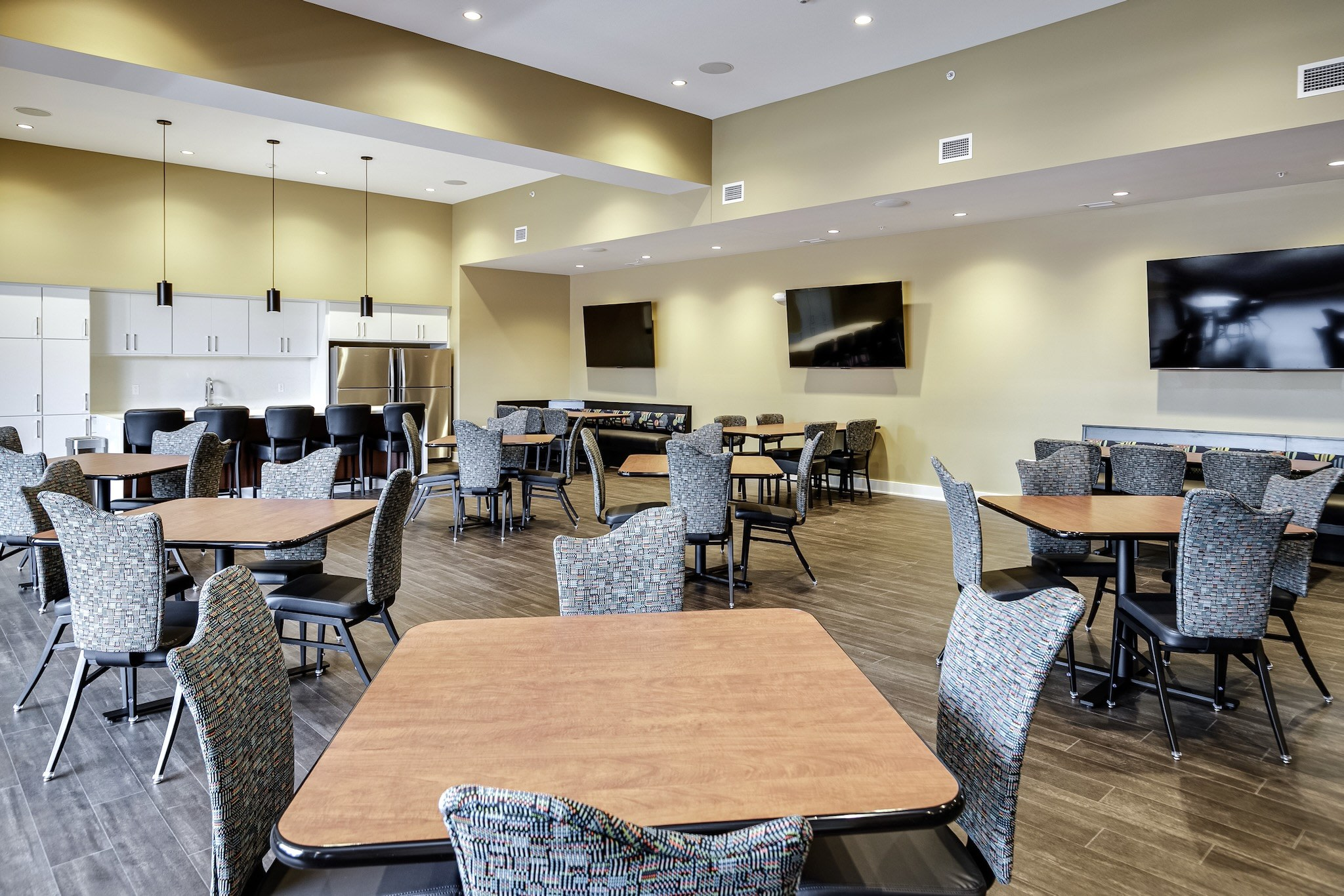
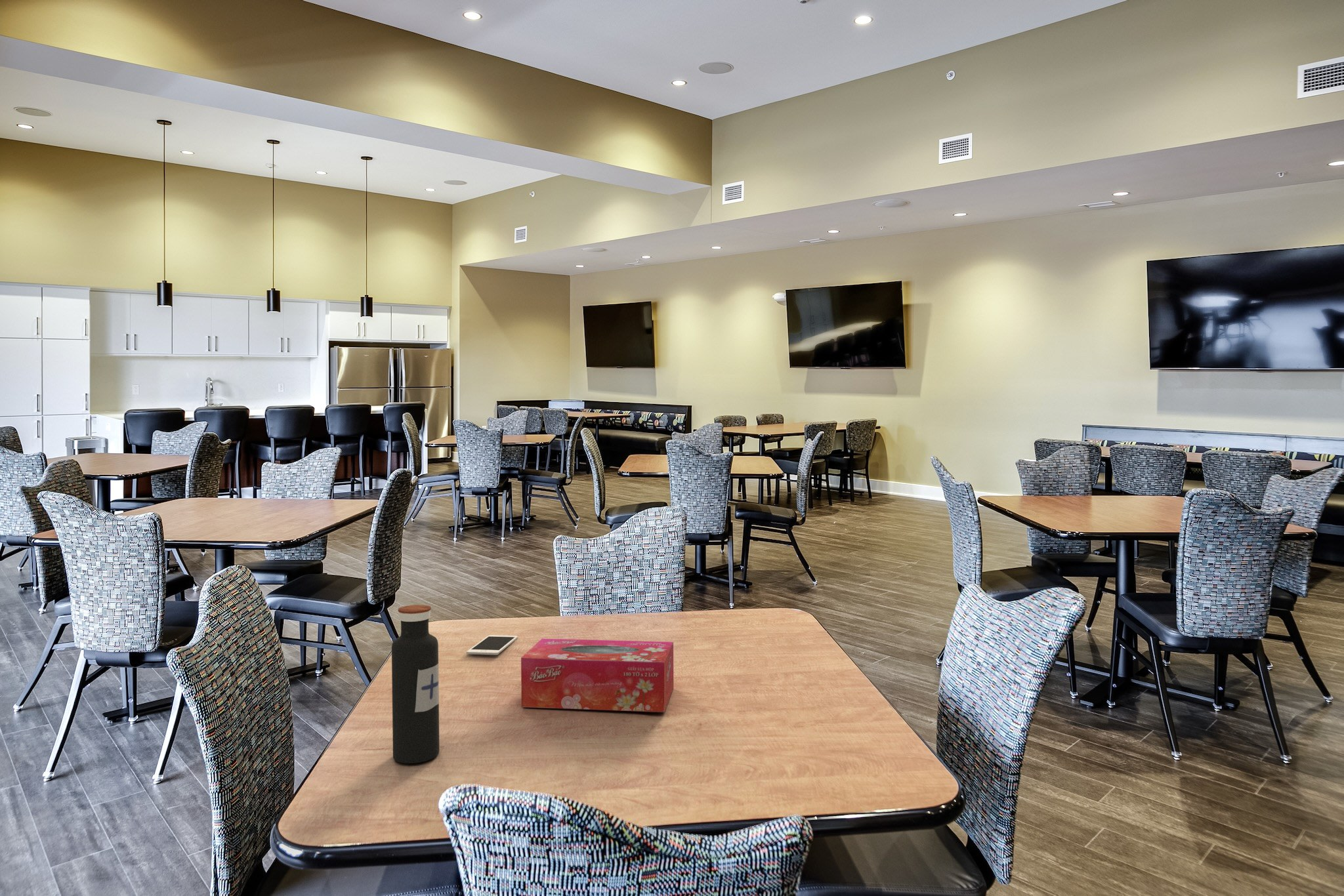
+ cell phone [466,634,518,655]
+ water bottle [391,604,440,764]
+ tissue box [520,638,674,713]
